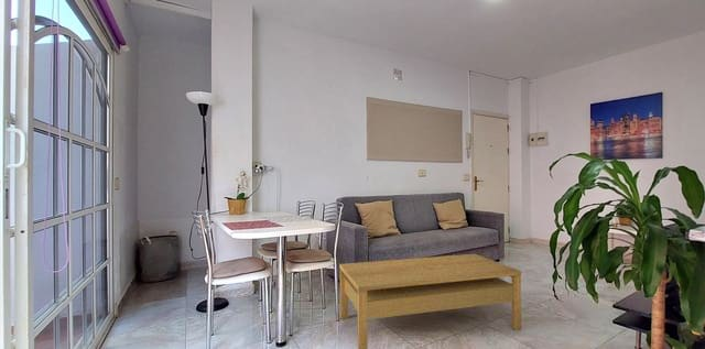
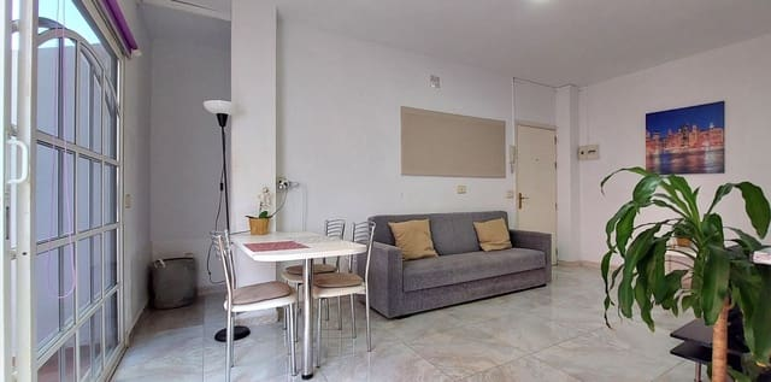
- coffee table [338,253,522,349]
